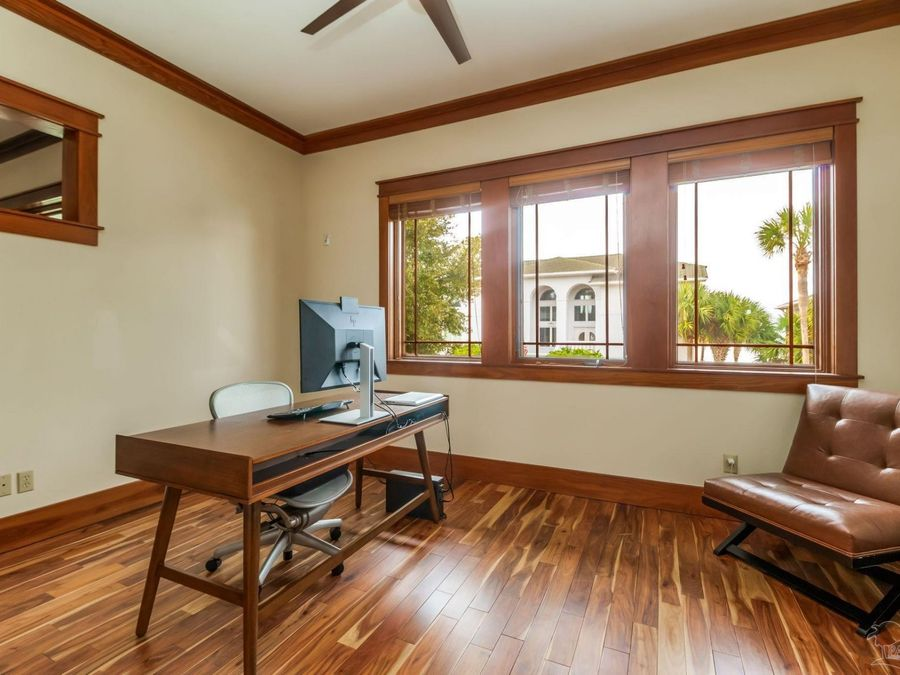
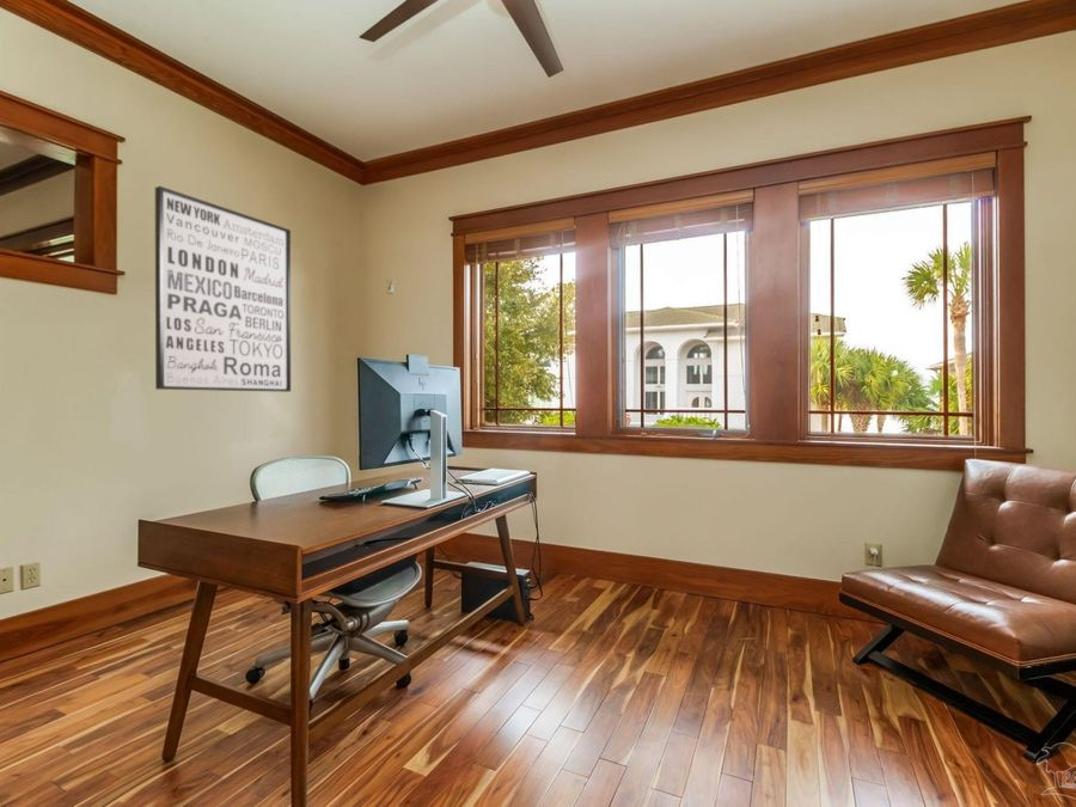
+ wall art [154,185,292,393]
